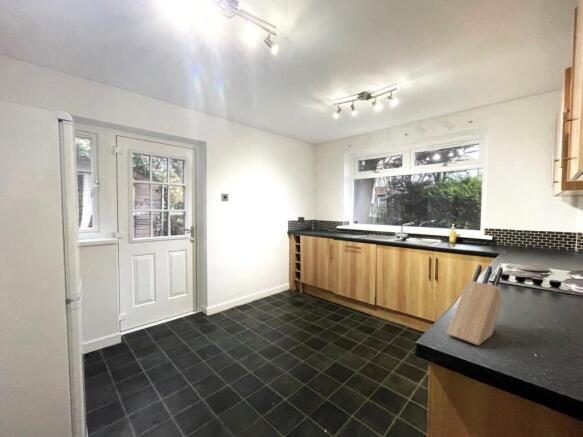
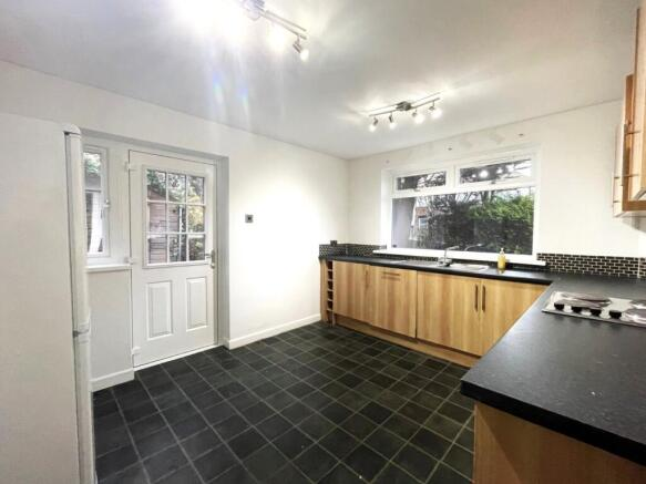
- knife block [446,264,504,346]
